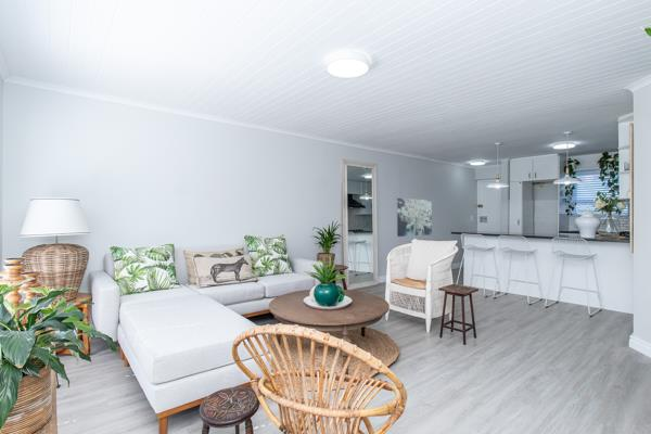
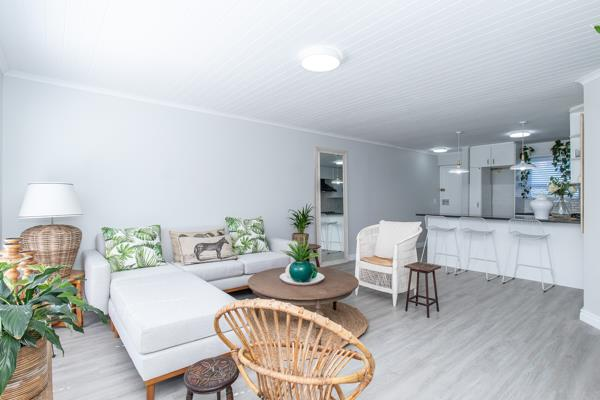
- wall art [396,197,433,238]
